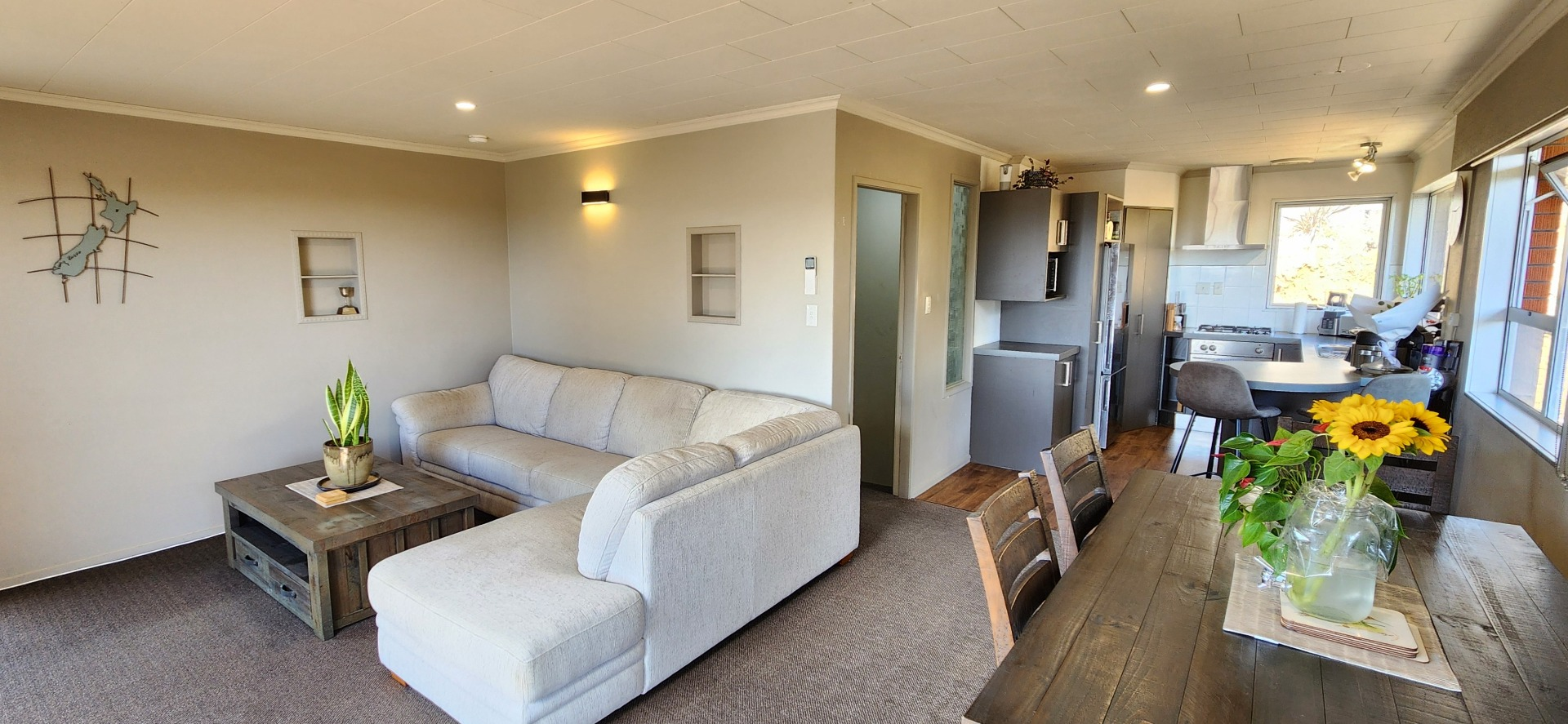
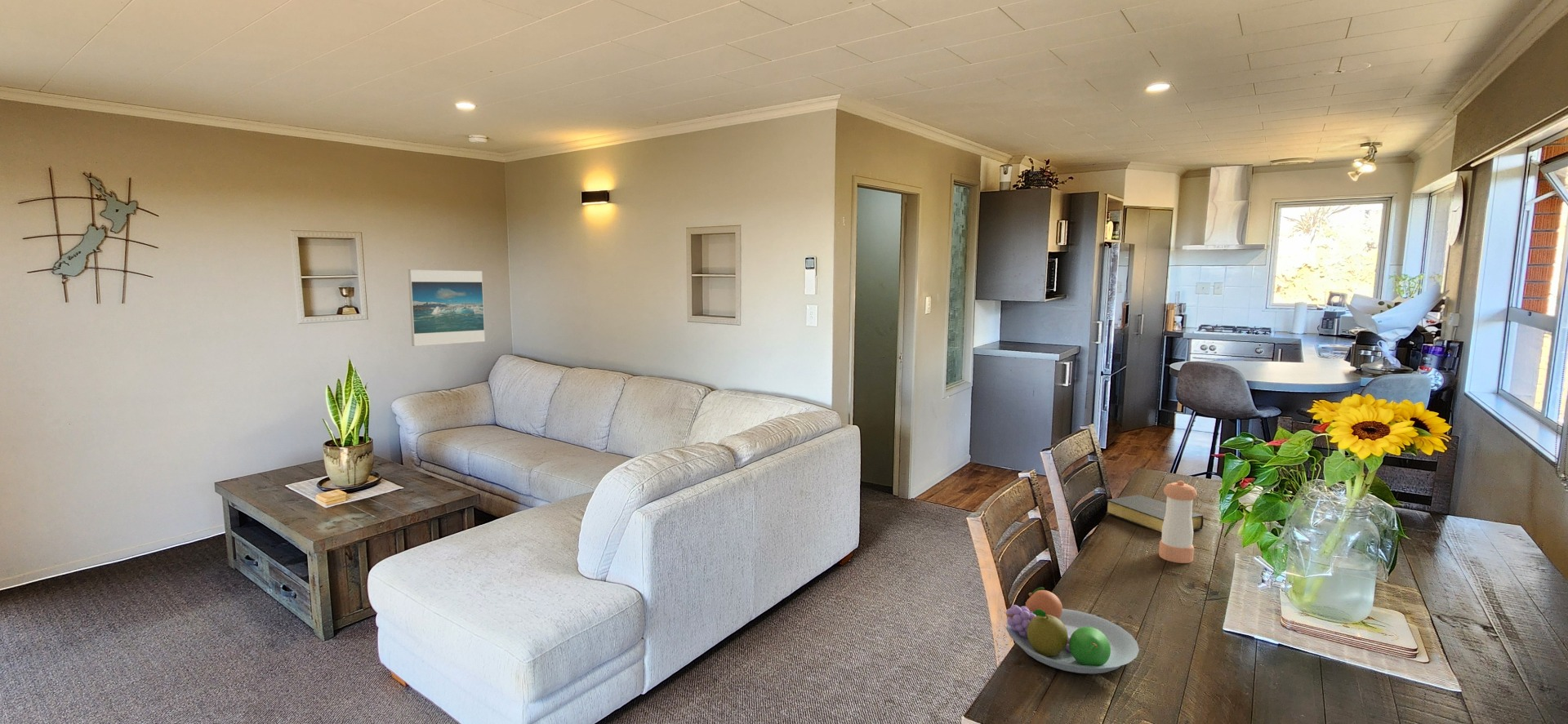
+ pepper shaker [1158,480,1198,564]
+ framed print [408,269,486,347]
+ bible [1105,494,1205,534]
+ fruit bowl [1005,587,1140,675]
